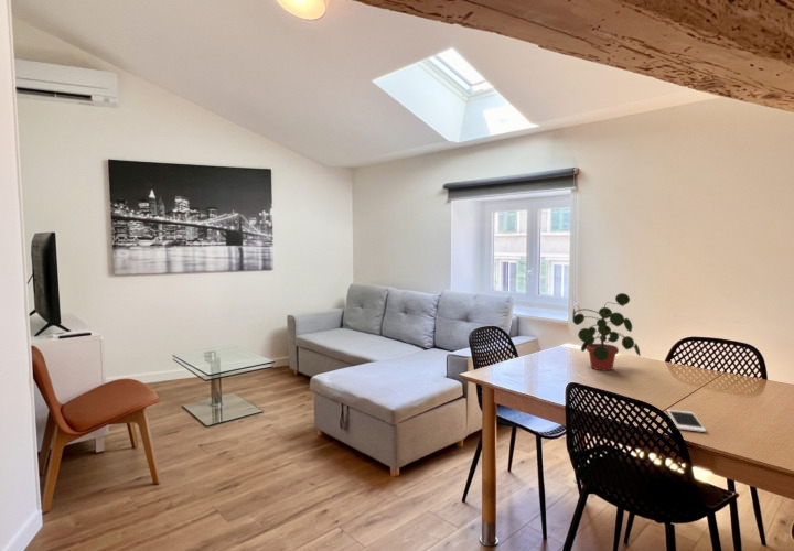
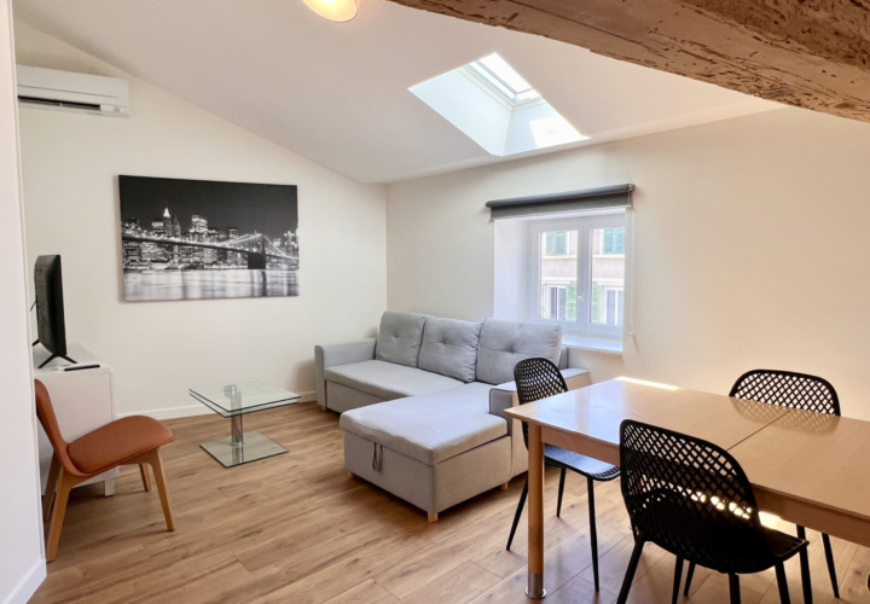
- cell phone [666,409,707,433]
- potted plant [571,292,641,371]
